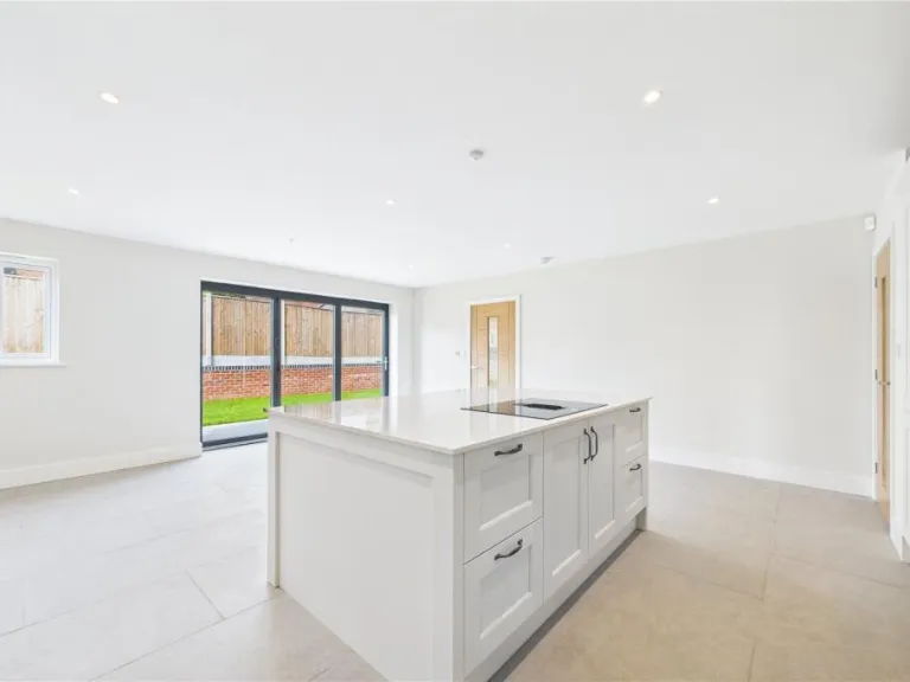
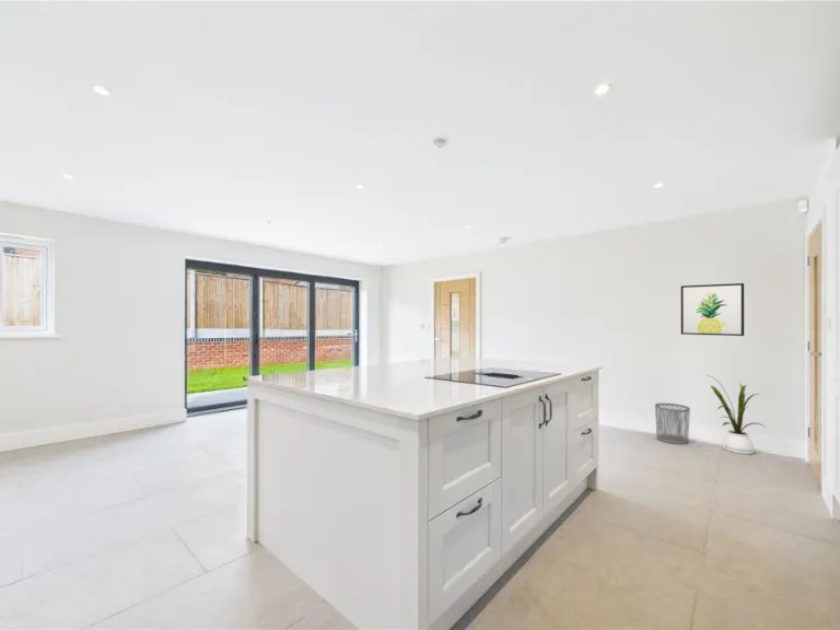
+ waste bin [654,402,691,445]
+ wall art [680,282,745,337]
+ house plant [707,374,767,455]
